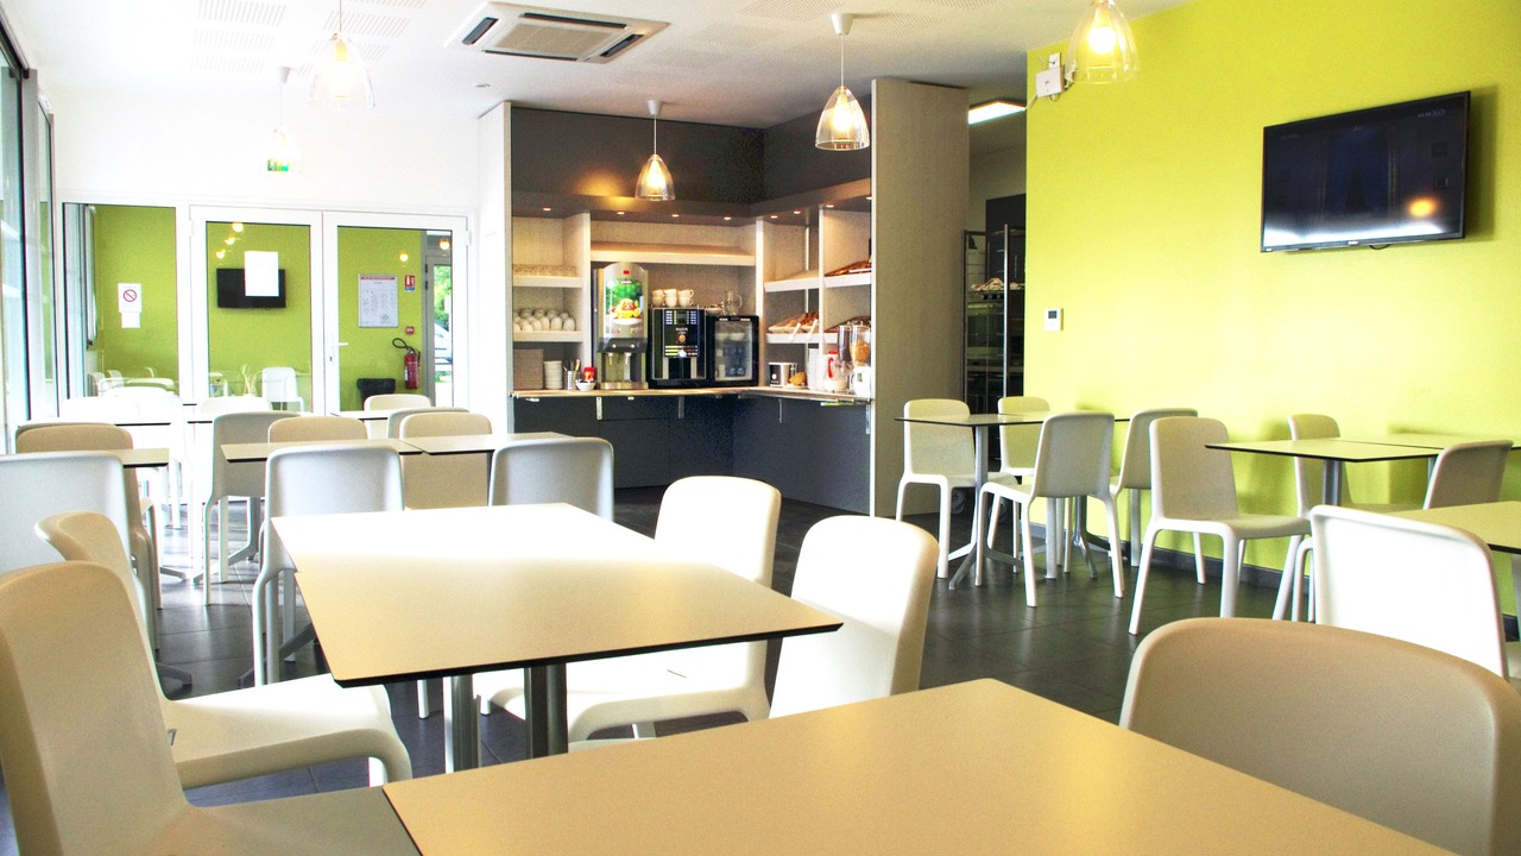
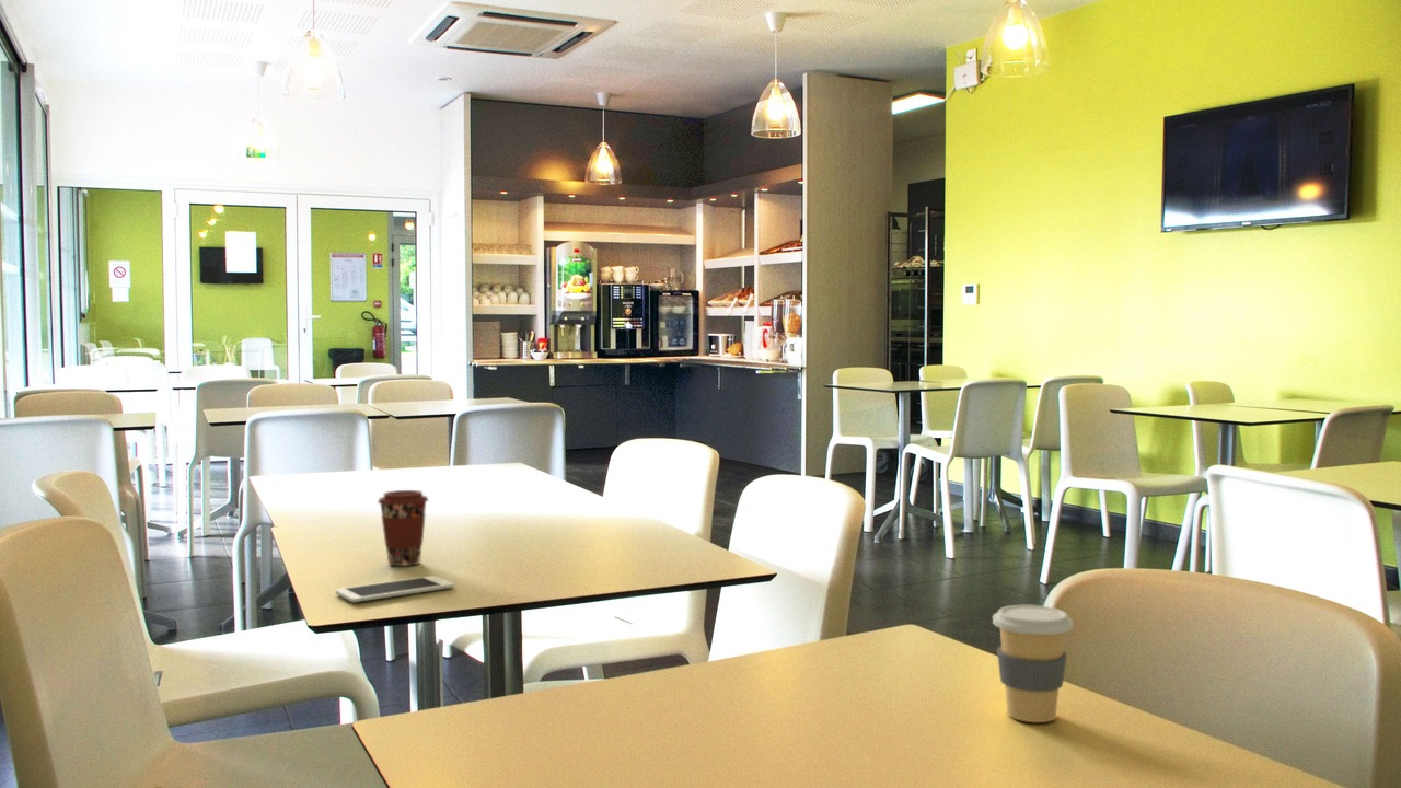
+ coffee cup [992,604,1075,723]
+ coffee cup [377,489,429,567]
+ cell phone [334,575,455,603]
